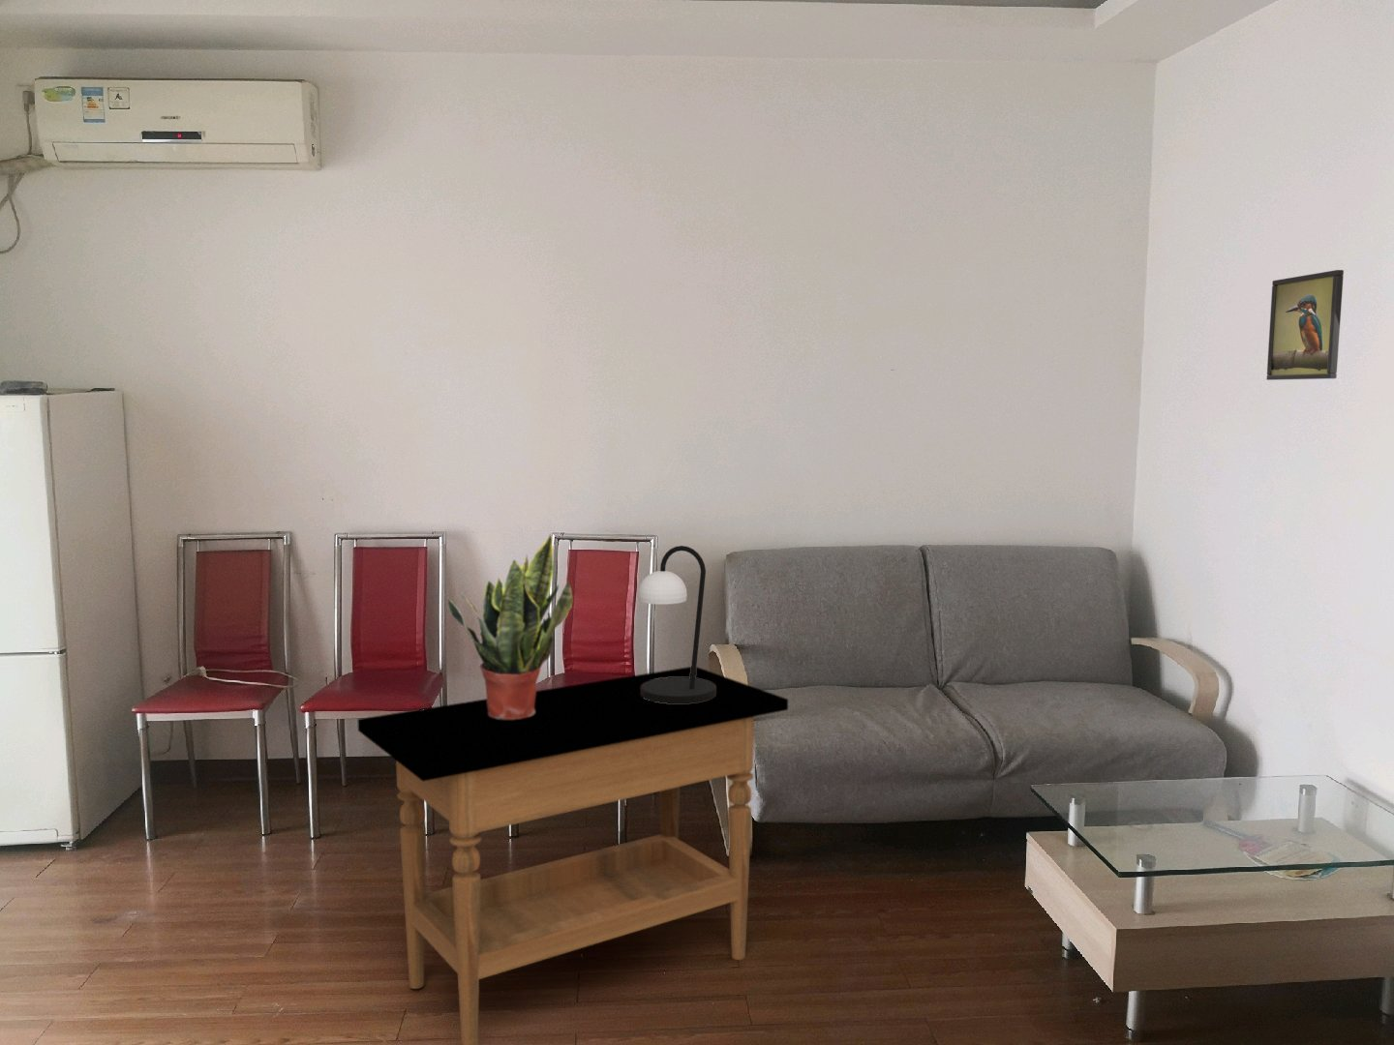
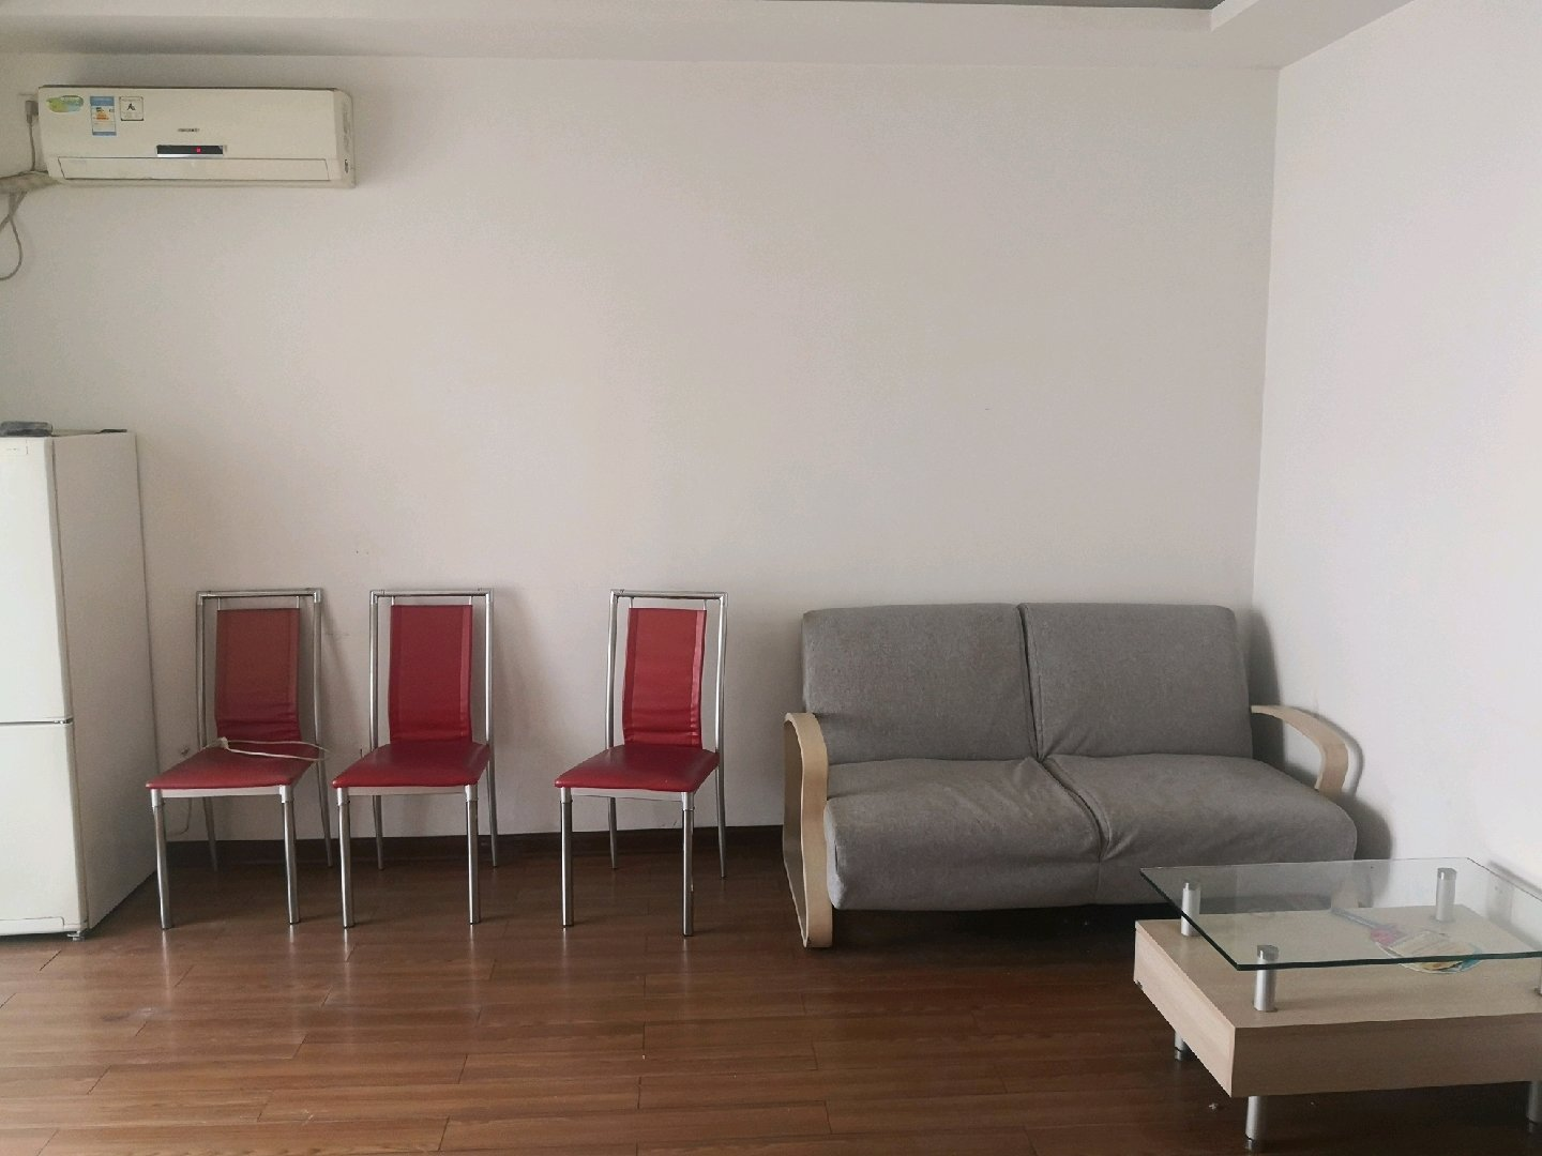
- side table [357,665,789,1045]
- potted plant [447,533,574,719]
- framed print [1267,269,1345,381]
- table lamp [637,544,716,704]
